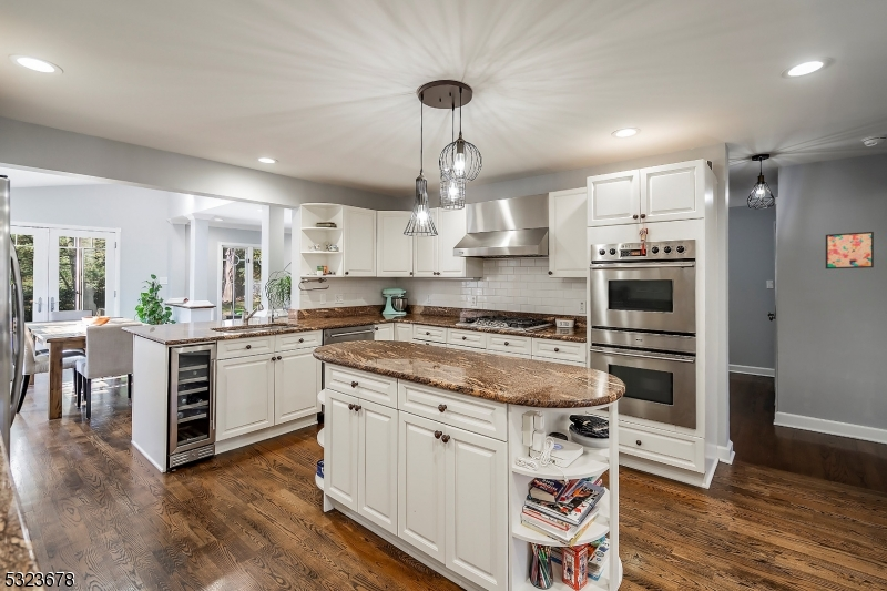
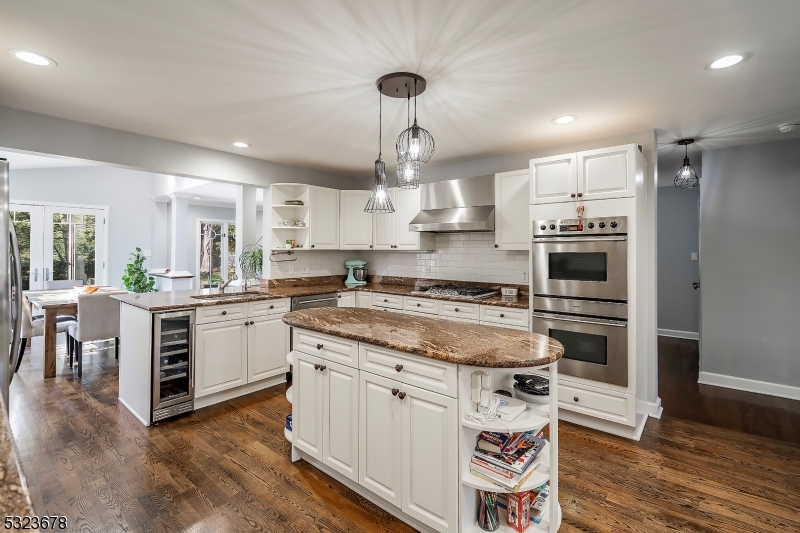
- wall art [825,231,875,269]
